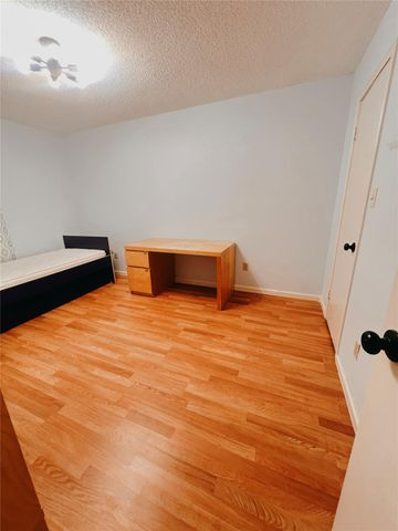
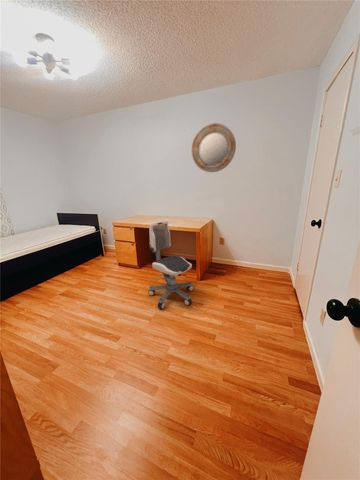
+ office chair [147,220,195,310]
+ home mirror [191,122,237,173]
